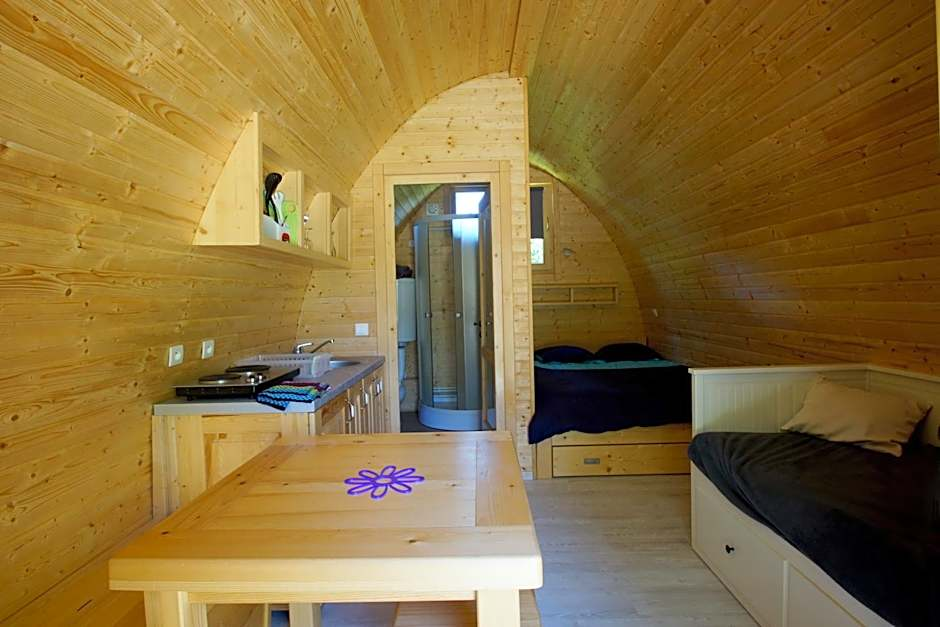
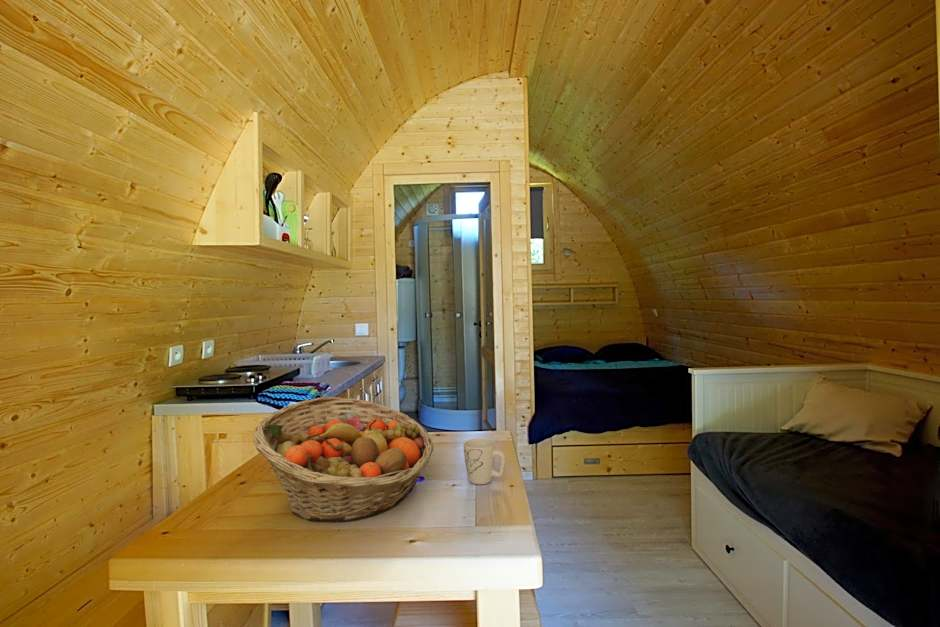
+ mug [463,437,507,485]
+ fruit basket [252,396,434,523]
